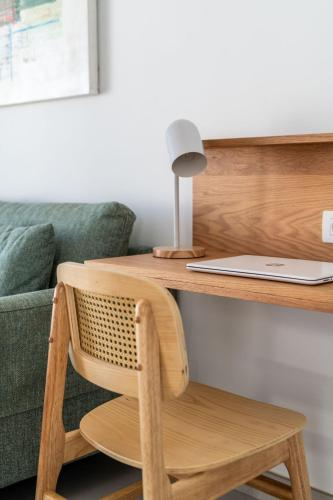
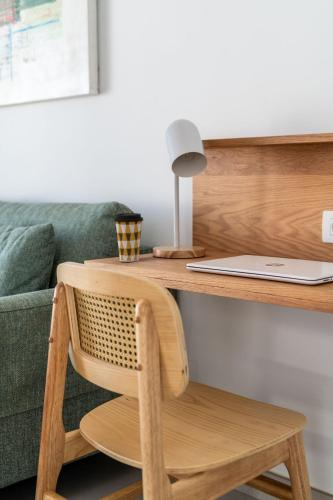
+ coffee cup [113,212,144,263]
